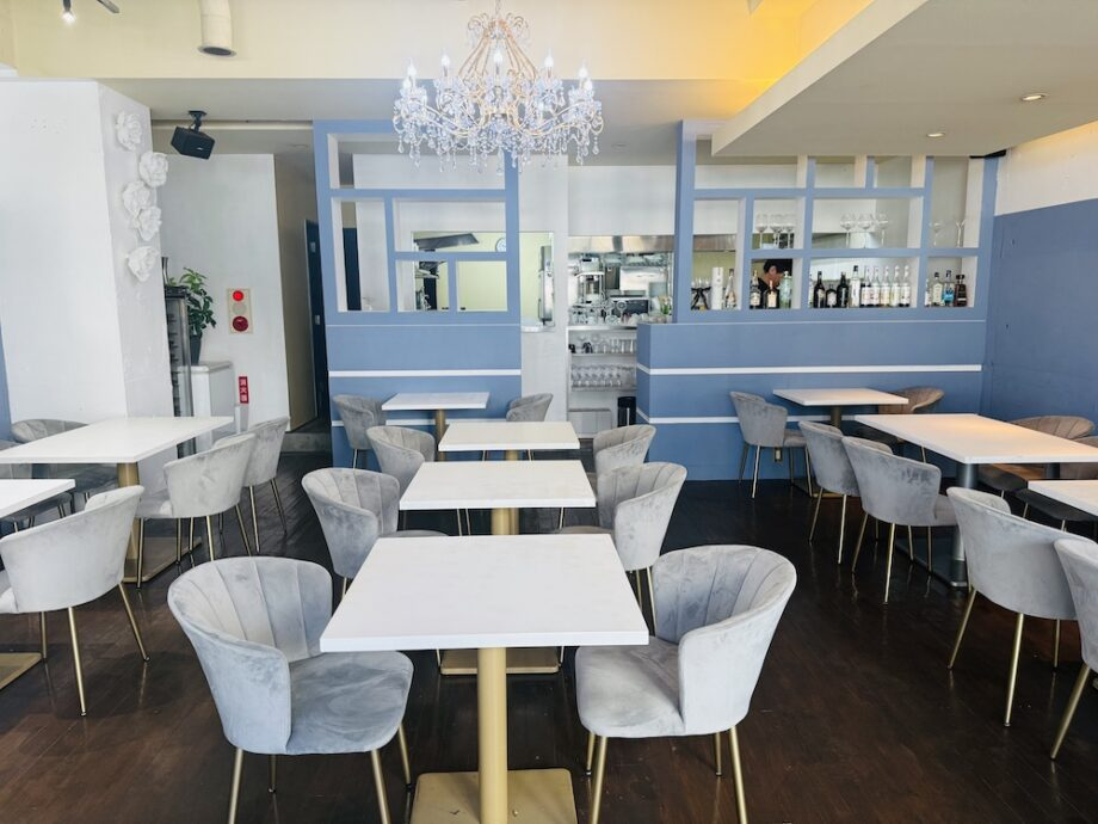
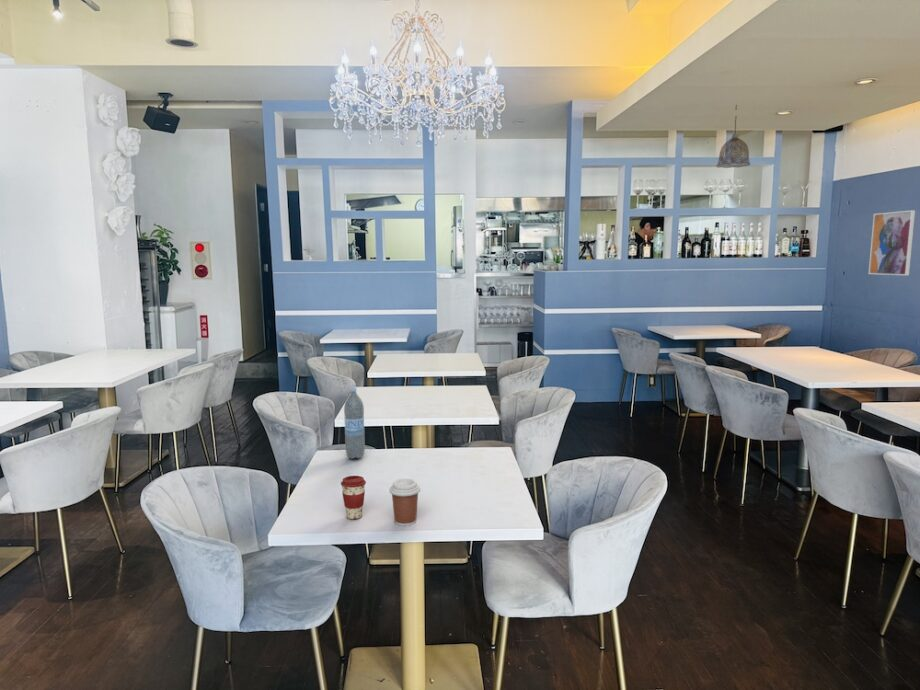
+ pendant lamp [715,104,751,169]
+ wall art [868,209,916,276]
+ coffee cup [388,478,421,527]
+ water bottle [343,386,366,460]
+ coffee cup [340,475,367,520]
